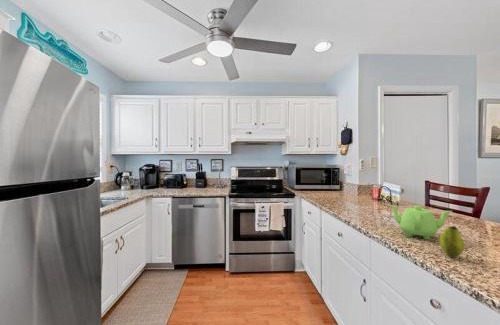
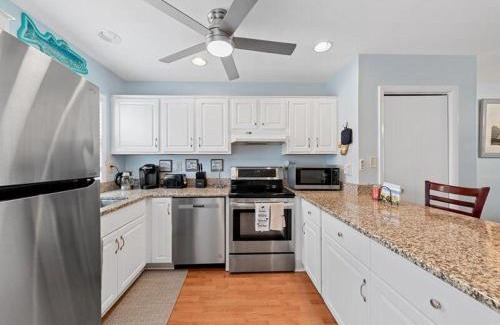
- fruit [438,225,466,259]
- teapot [389,204,453,241]
